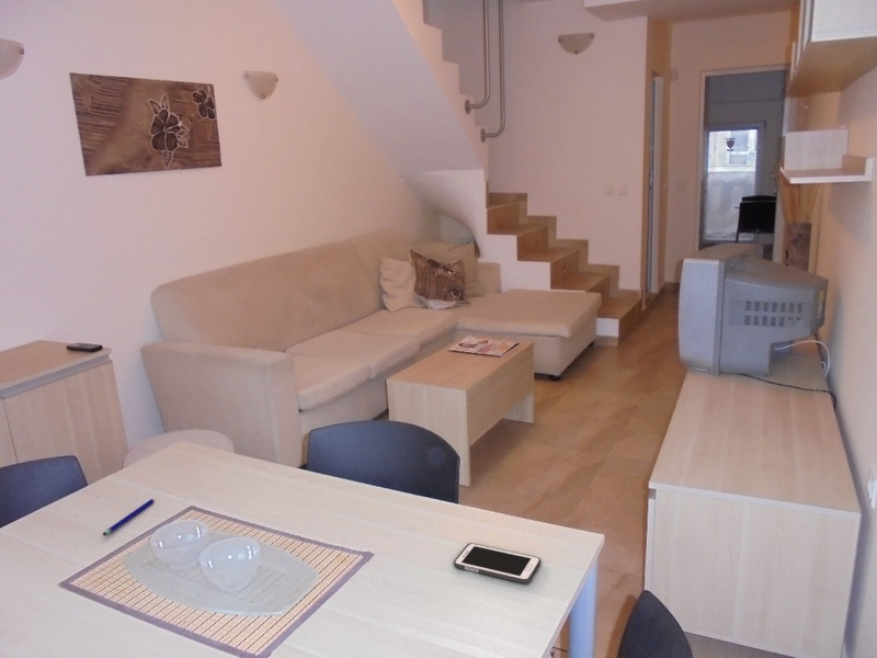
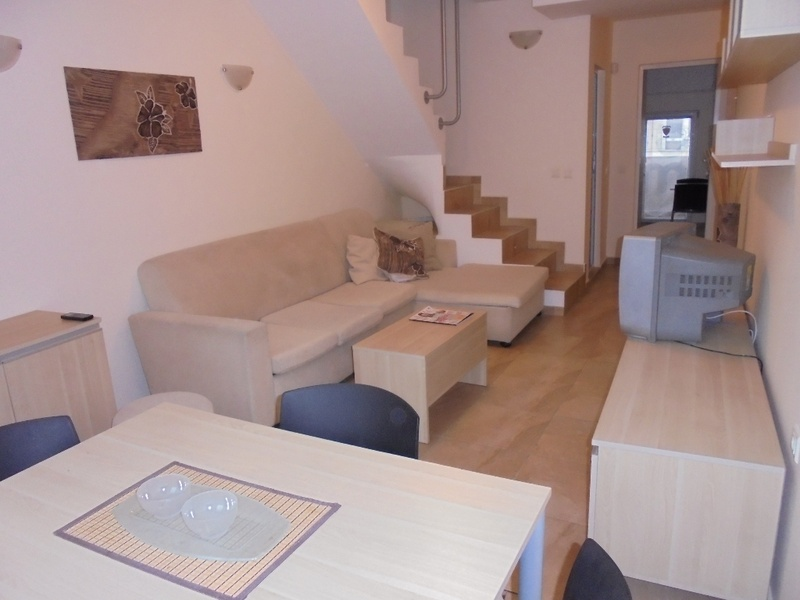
- pen [102,498,155,536]
- cell phone [453,542,542,585]
